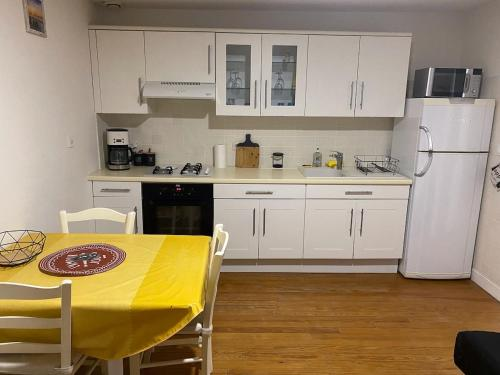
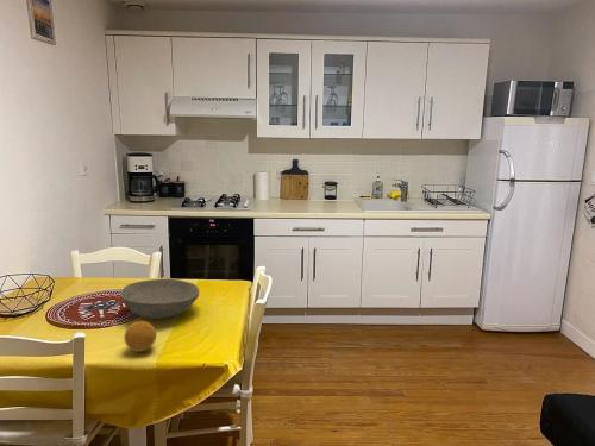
+ bowl [119,278,201,320]
+ fruit [123,320,157,353]
